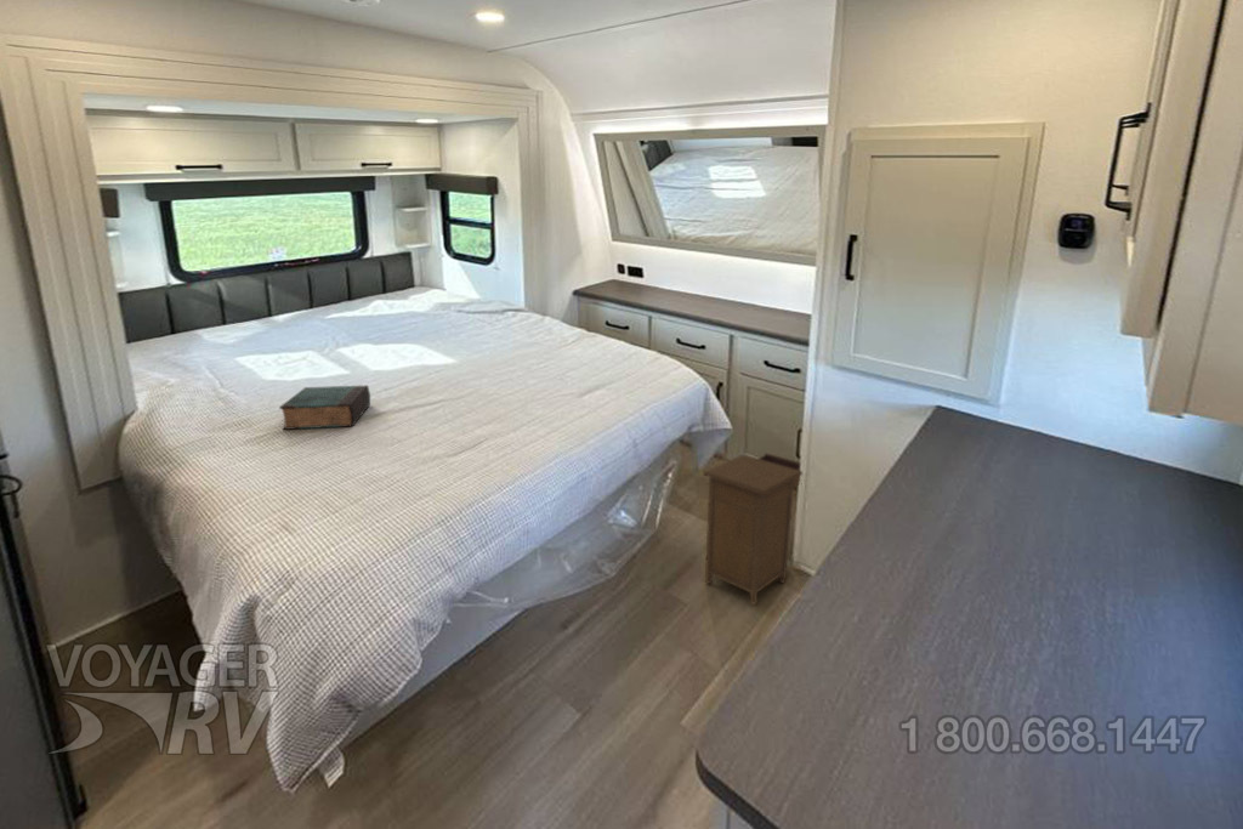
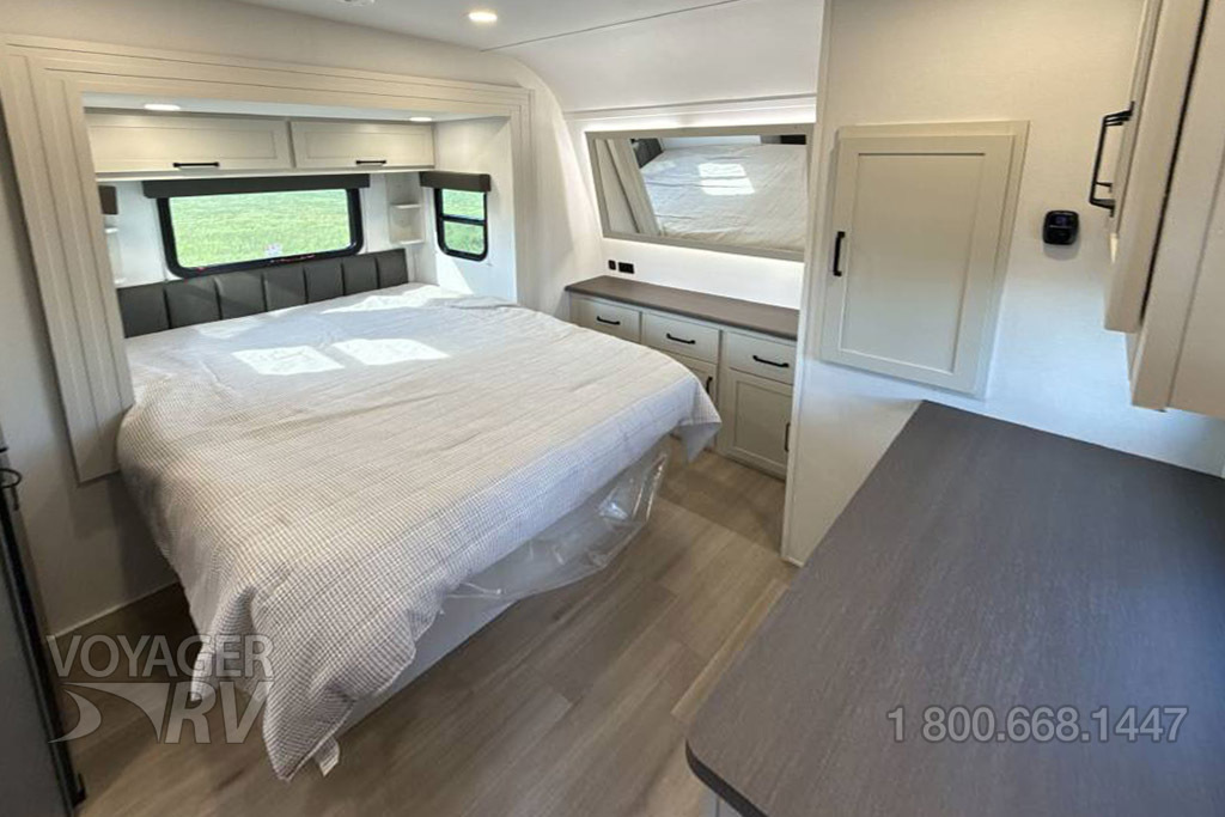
- nightstand [702,452,804,606]
- book [278,384,371,431]
